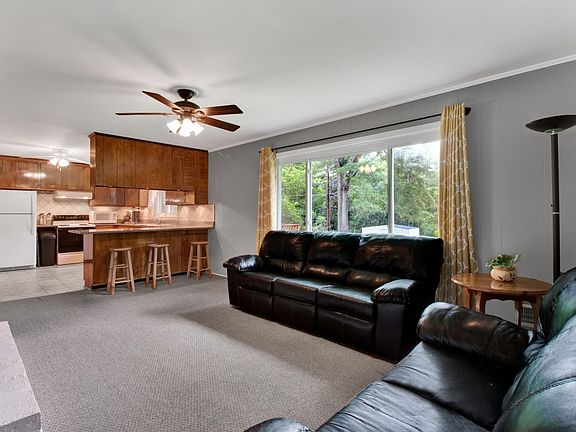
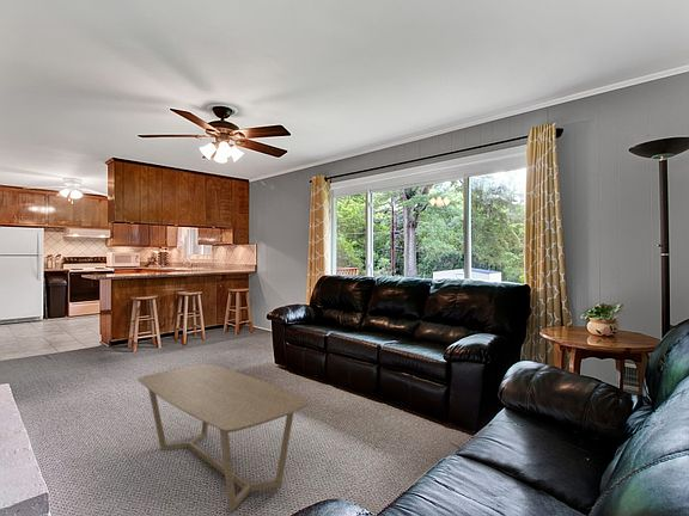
+ coffee table [136,363,311,511]
